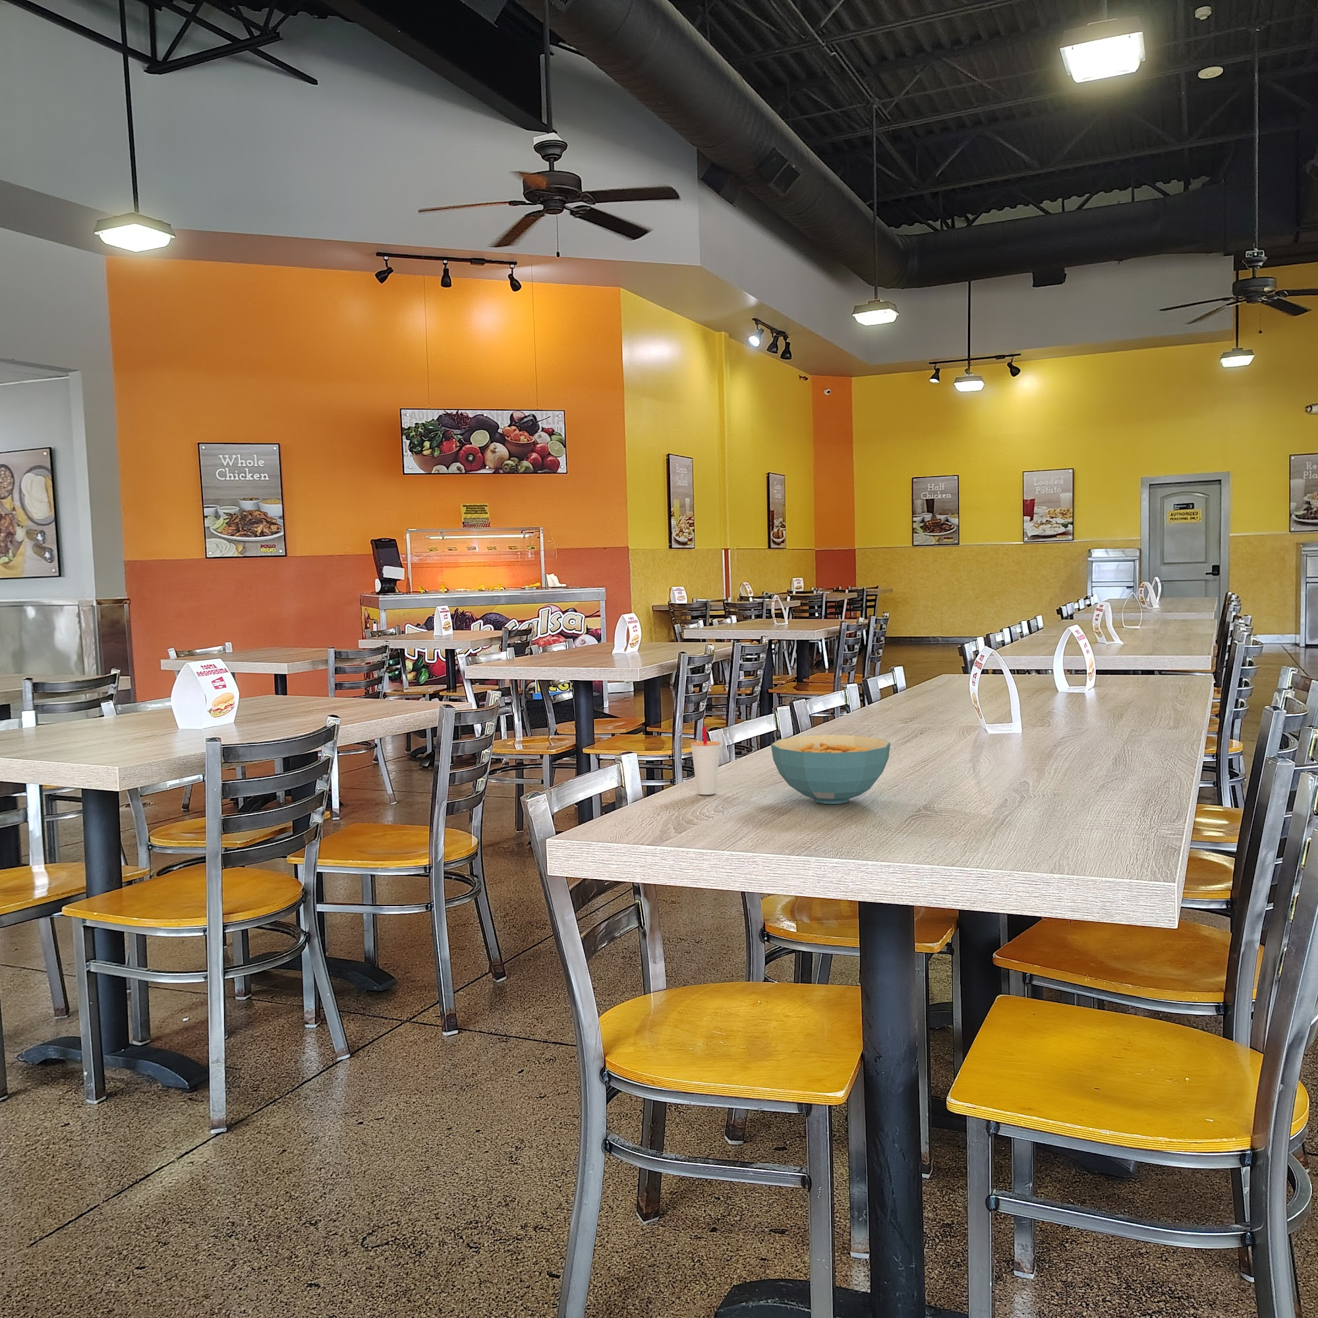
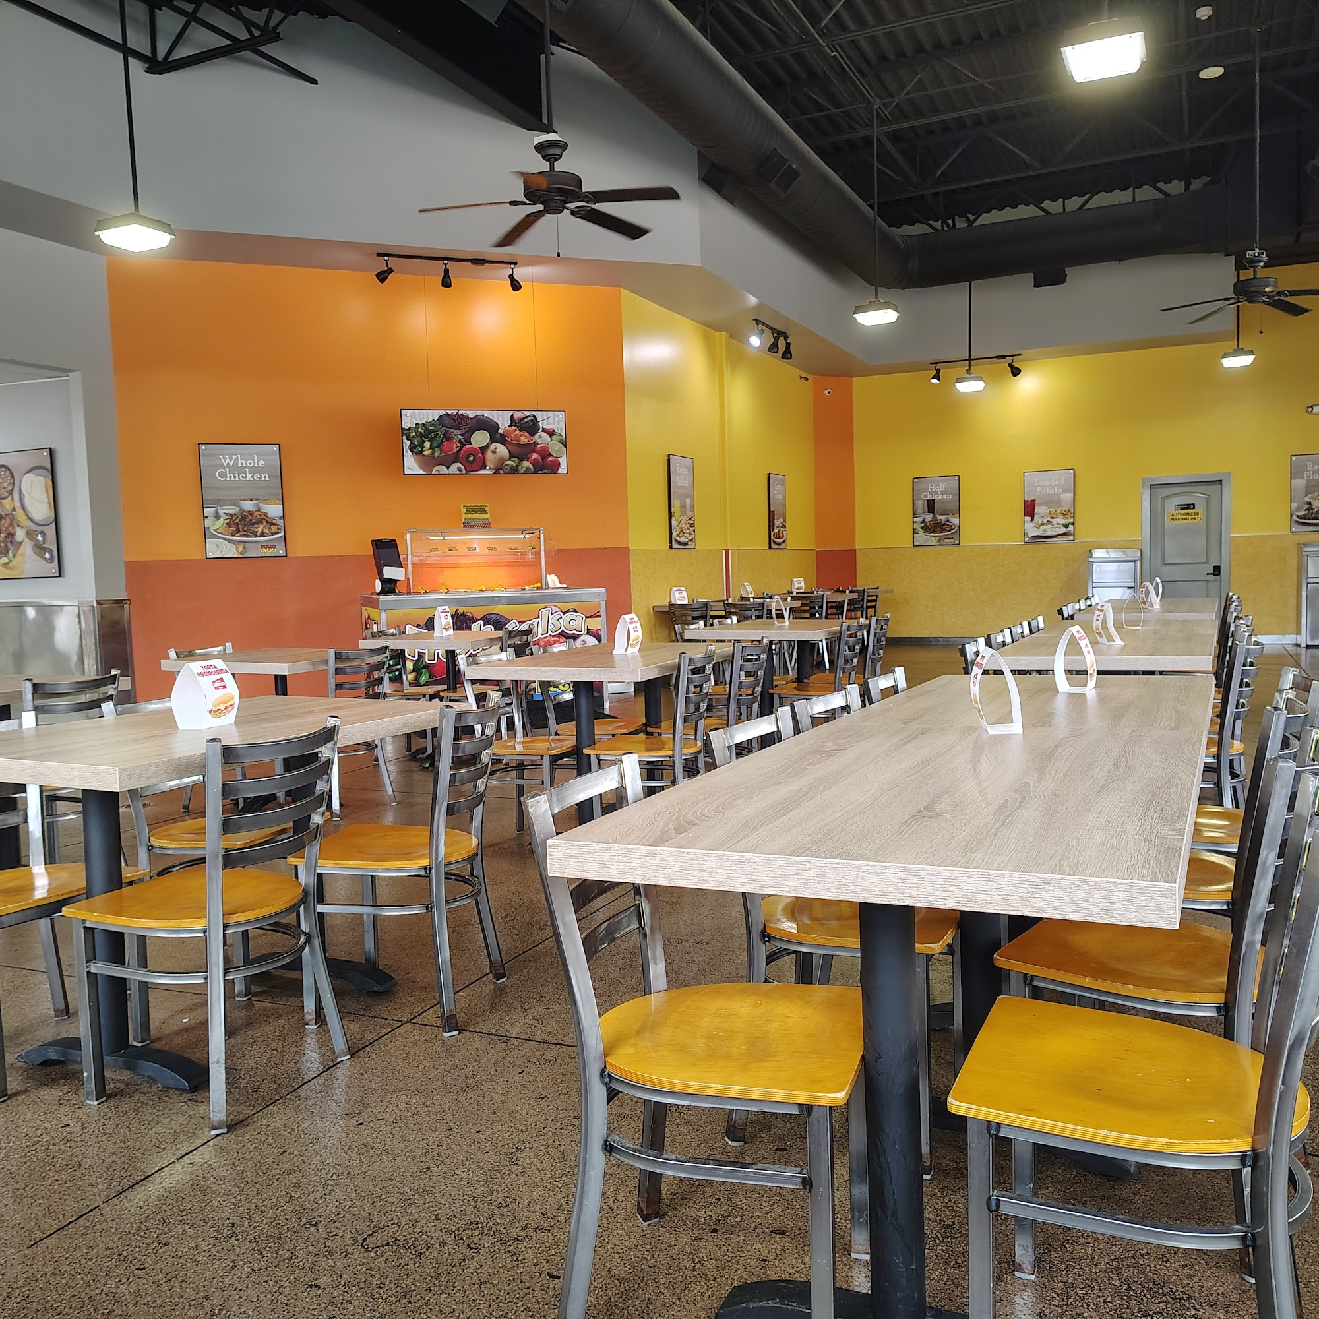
- cup [690,725,722,795]
- cereal bowl [770,734,891,805]
